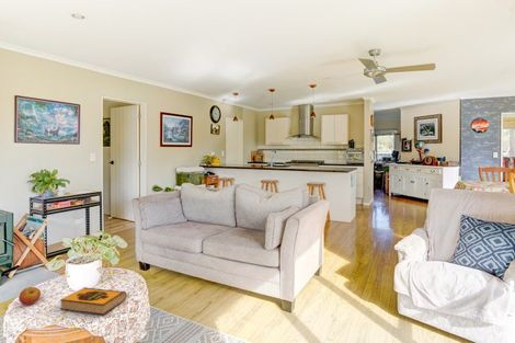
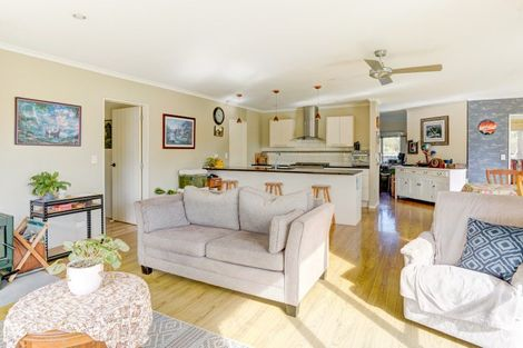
- apple [18,286,42,306]
- hardback book [59,286,128,316]
